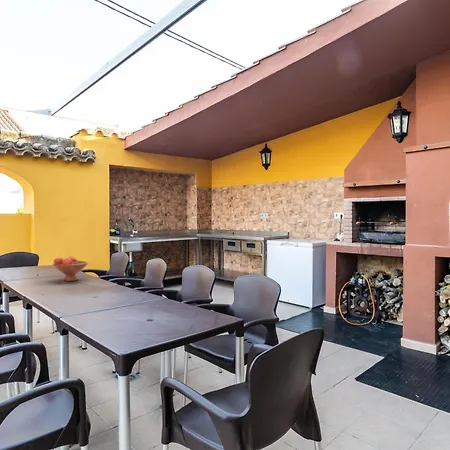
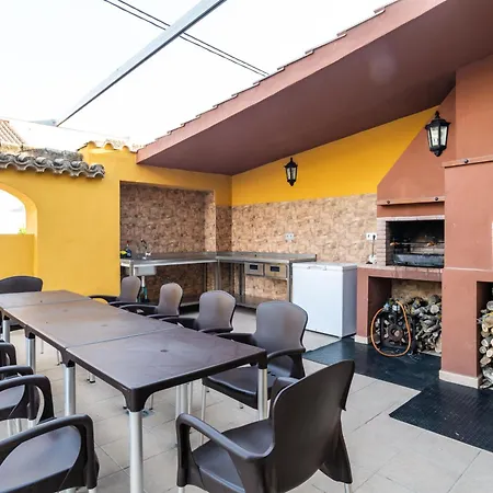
- fruit bowl [51,255,89,282]
